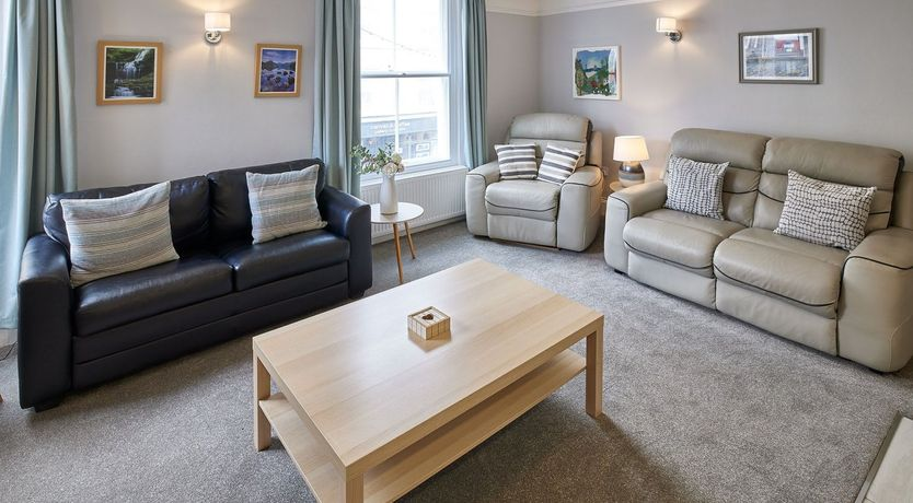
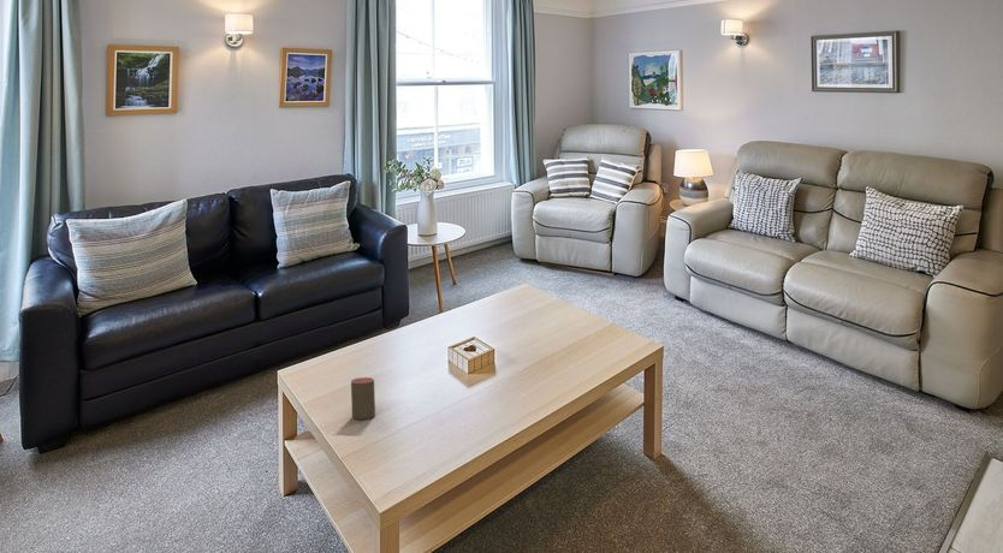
+ cup [350,376,376,421]
